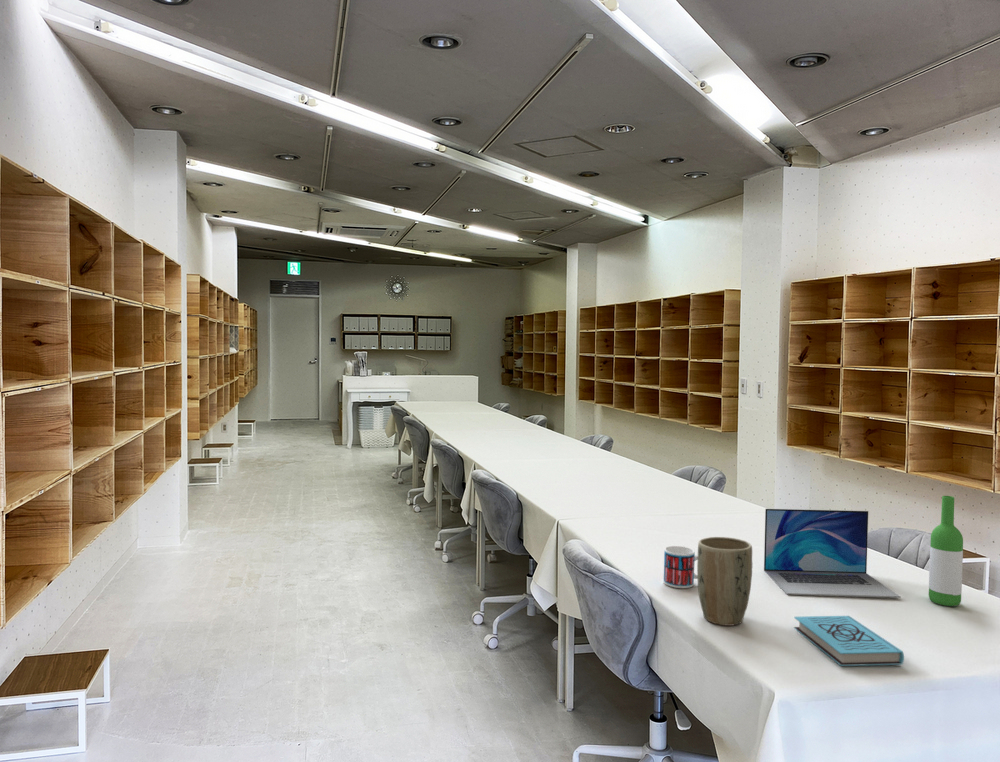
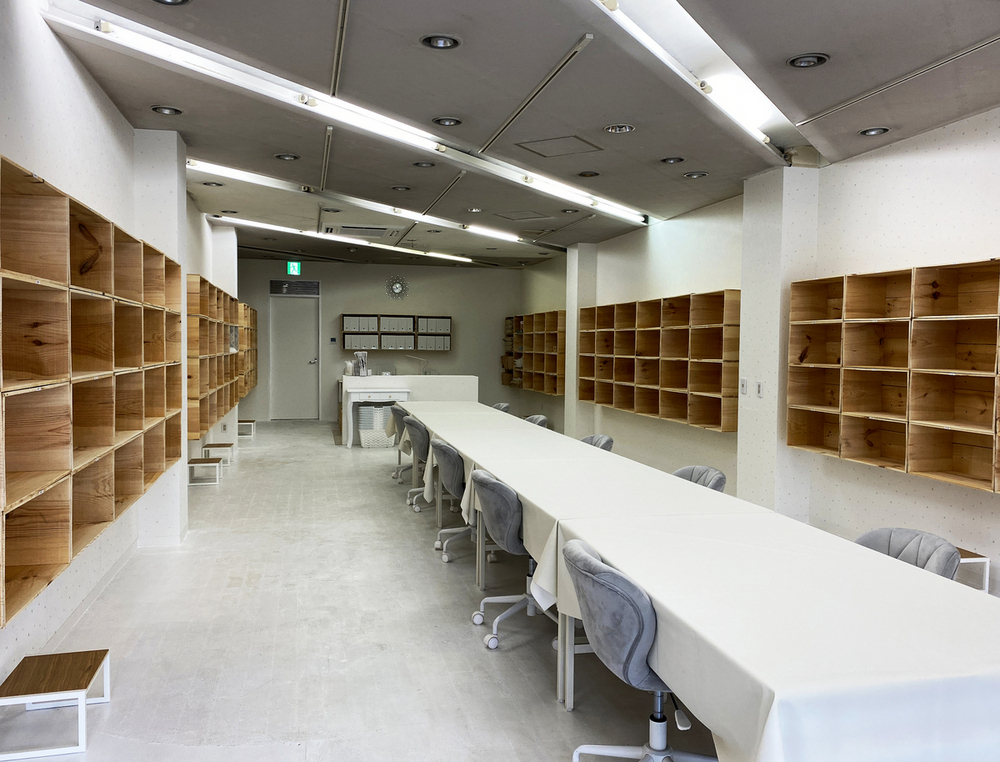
- laptop [763,508,902,599]
- mug [663,545,698,589]
- wine bottle [928,495,964,607]
- plant pot [696,536,753,627]
- book [793,615,905,667]
